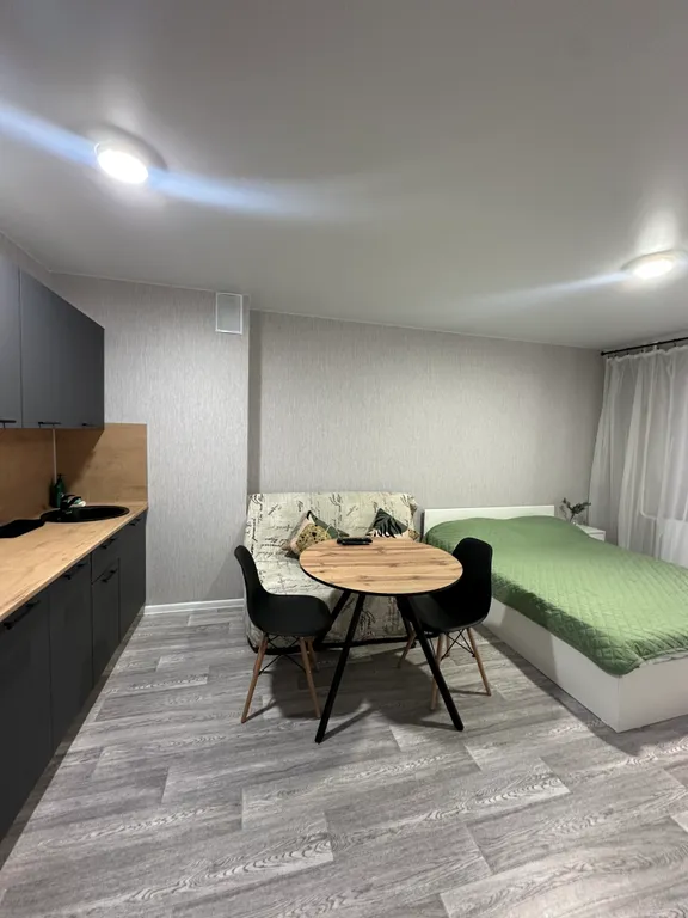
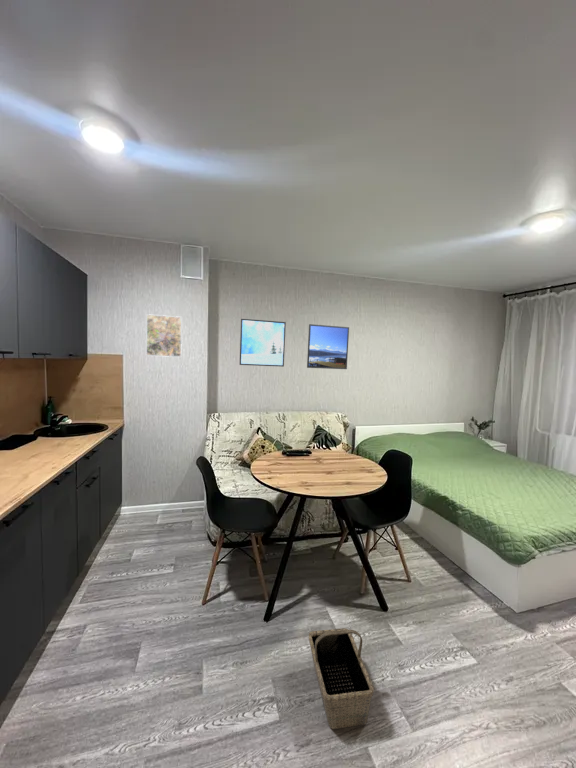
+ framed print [145,313,183,358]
+ basket [308,627,375,730]
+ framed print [239,318,287,368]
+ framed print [306,323,350,370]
